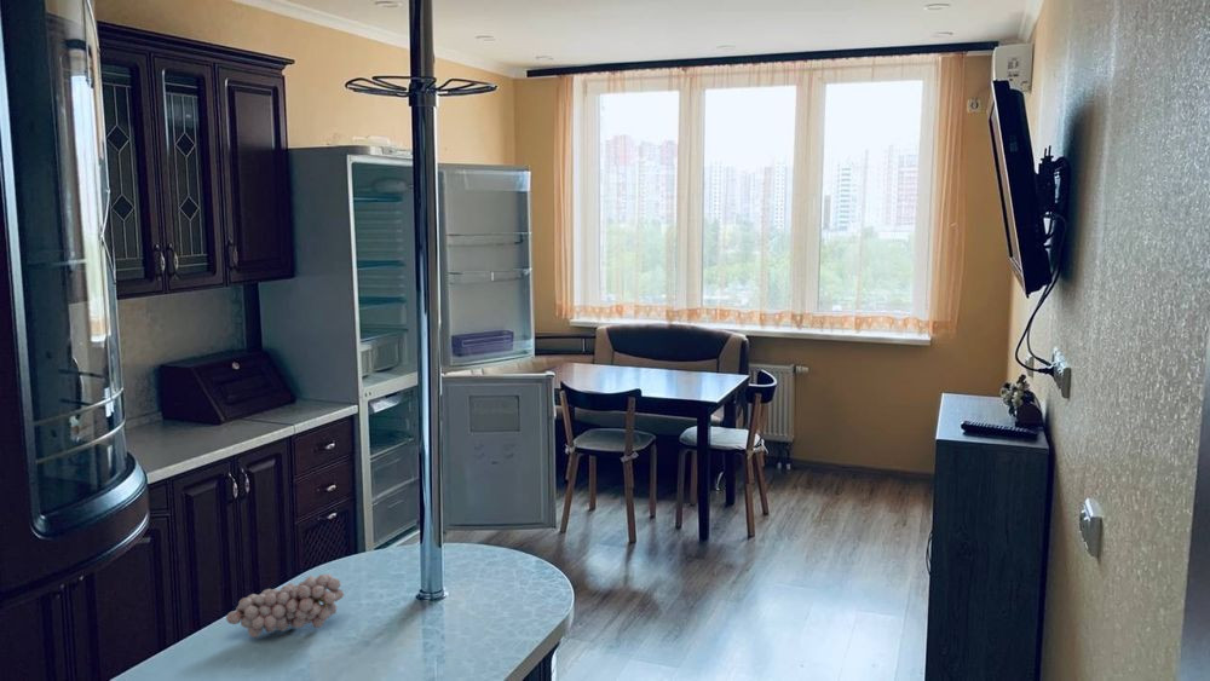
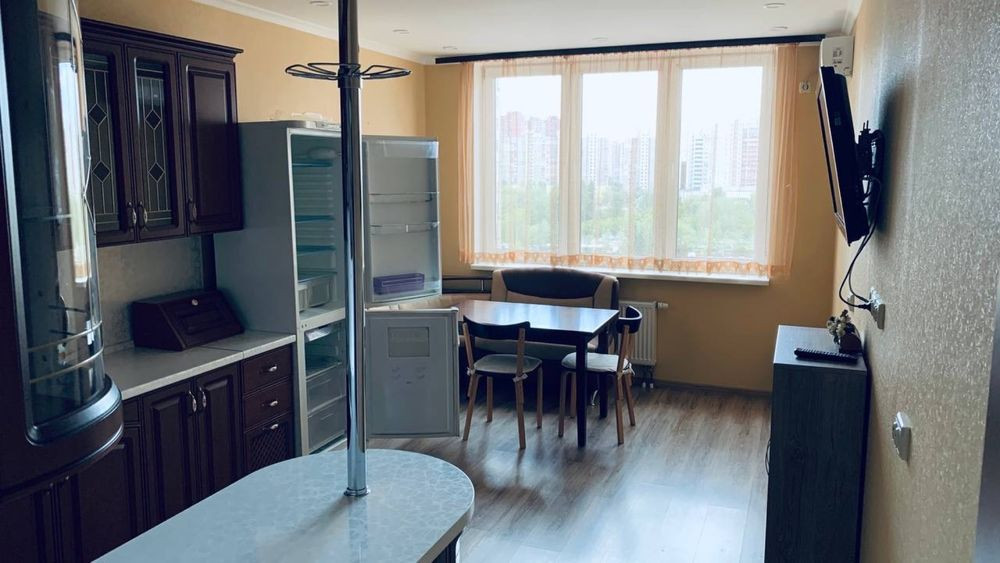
- fruit [225,573,345,639]
